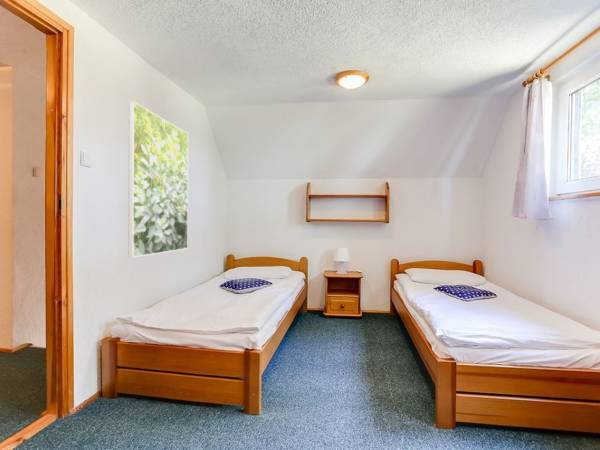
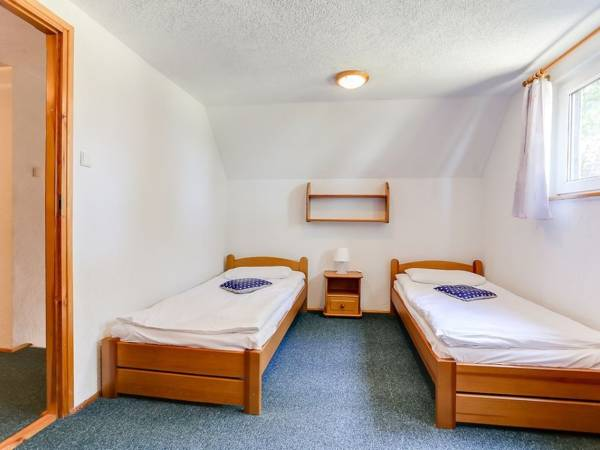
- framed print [128,100,189,258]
